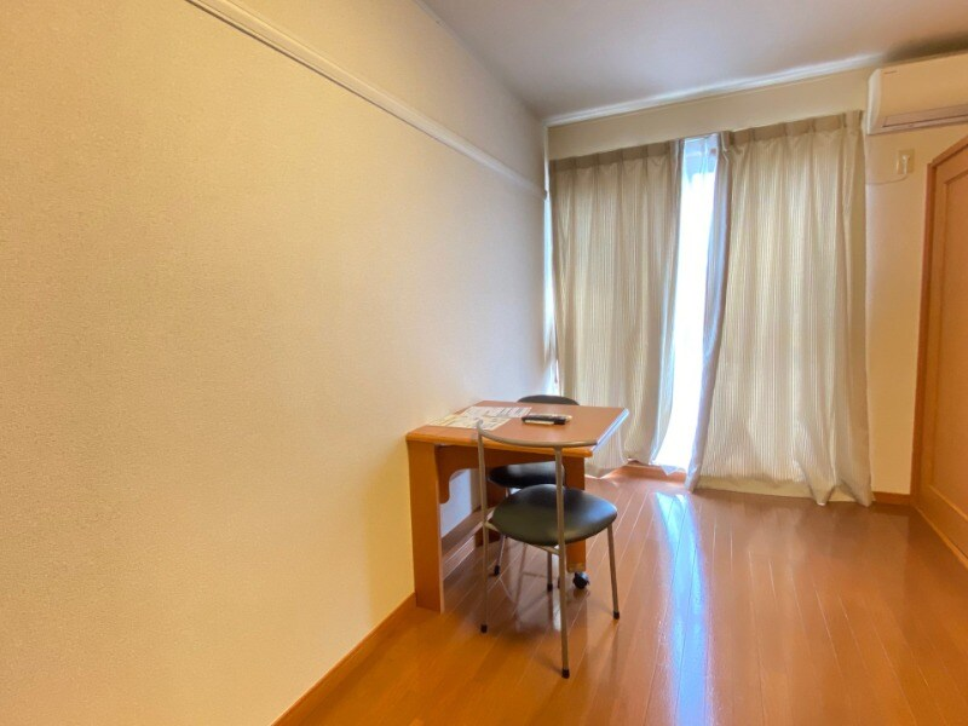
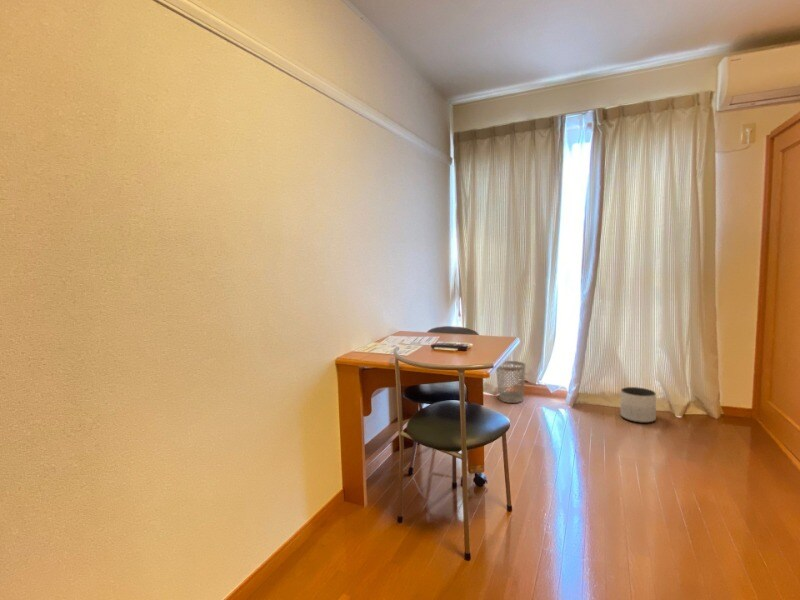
+ planter [620,386,657,424]
+ wastebasket [495,360,527,404]
